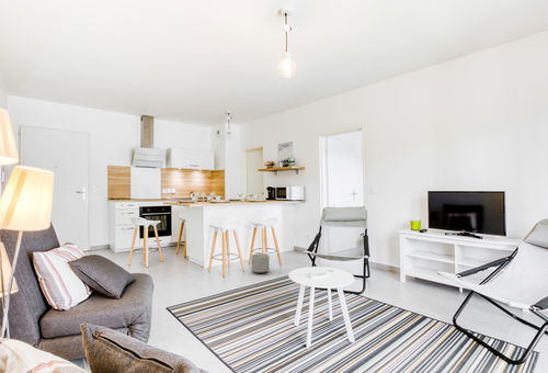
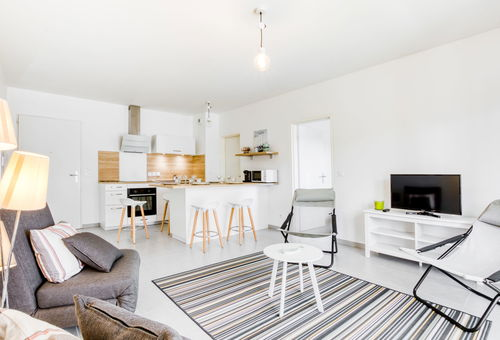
- planter [250,252,271,274]
